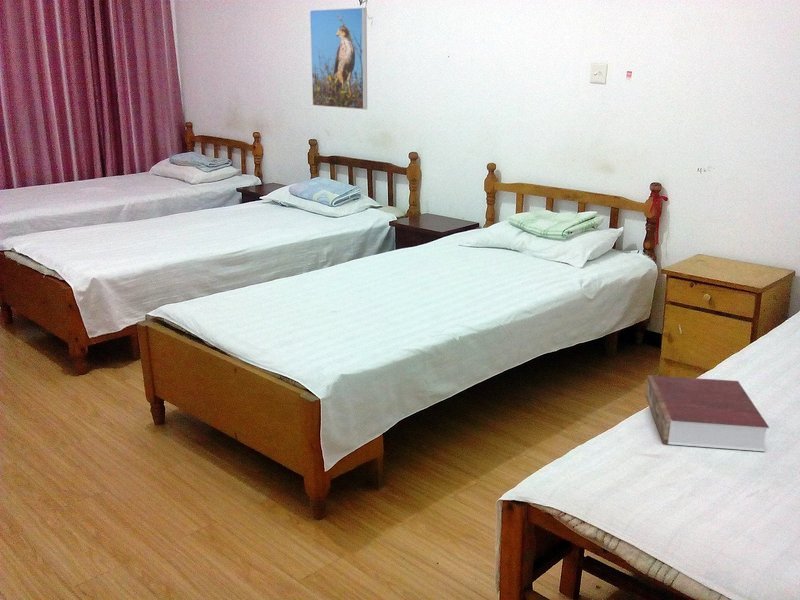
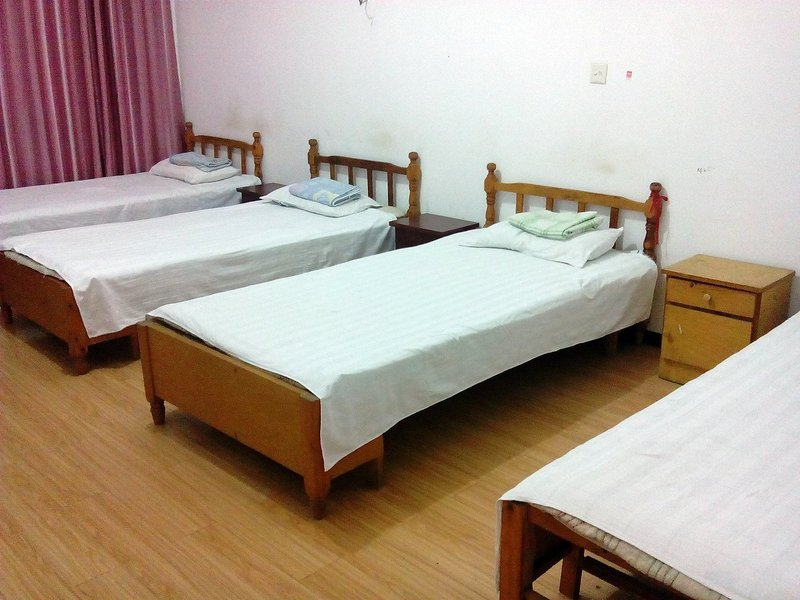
- book [645,374,770,452]
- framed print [309,7,368,111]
